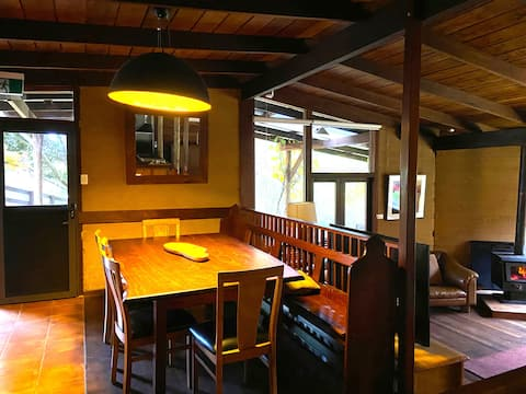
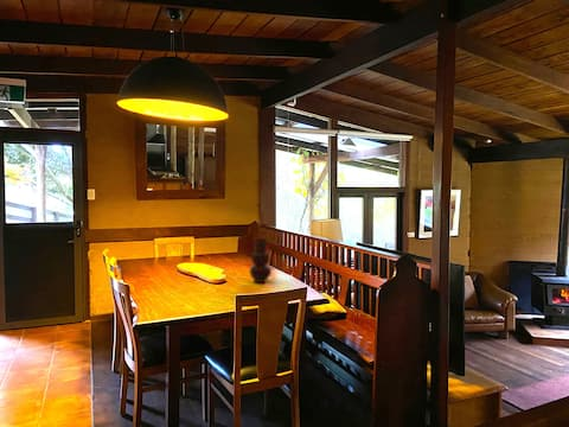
+ vase [248,237,273,283]
